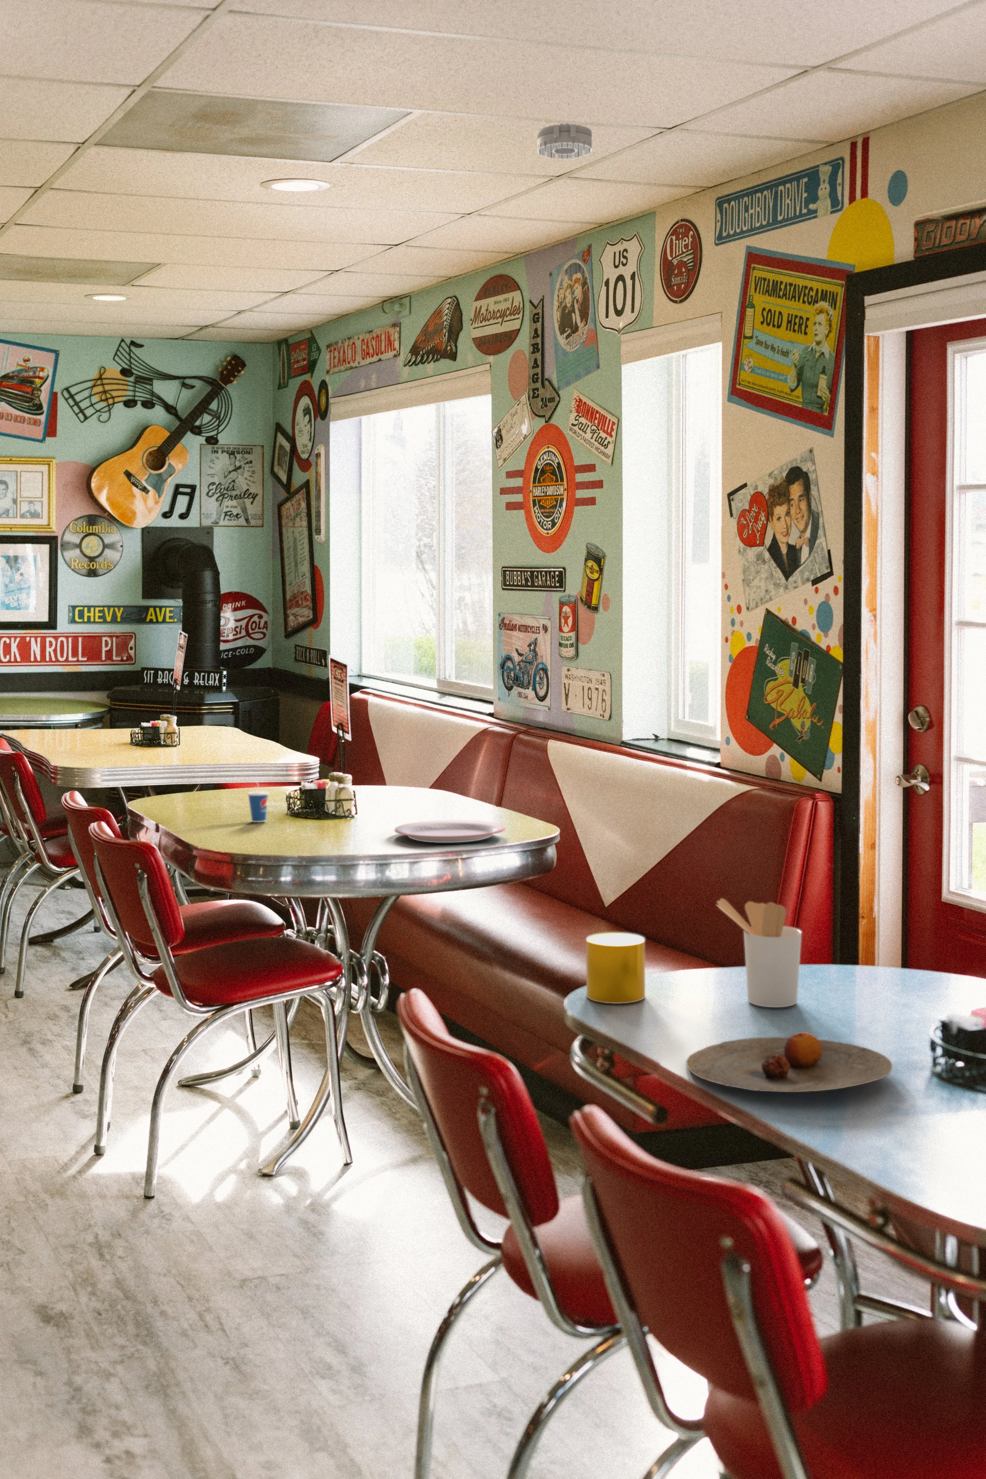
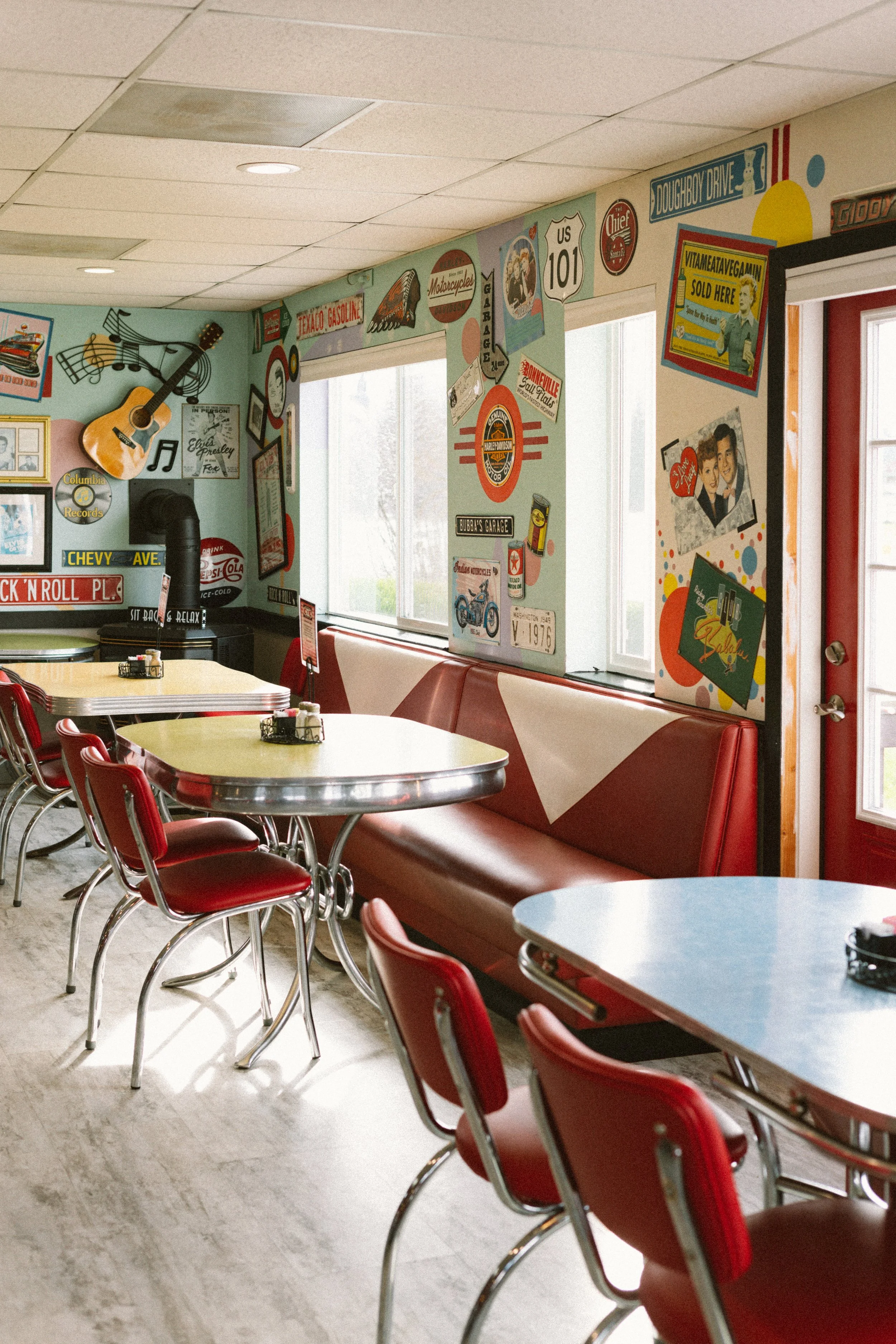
- cup [585,932,646,1004]
- cup [246,777,270,823]
- plate [686,1032,892,1093]
- utensil holder [715,898,802,1008]
- plate [394,820,506,843]
- smoke detector [537,123,592,160]
